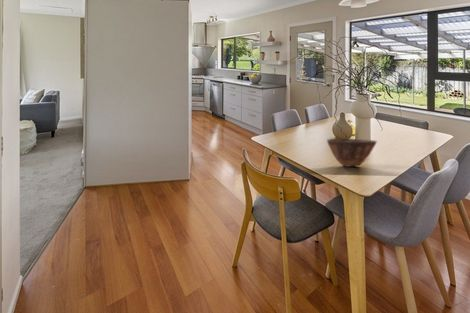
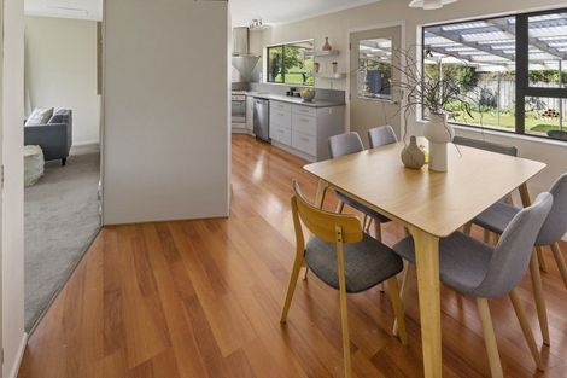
- bowl [326,138,378,168]
